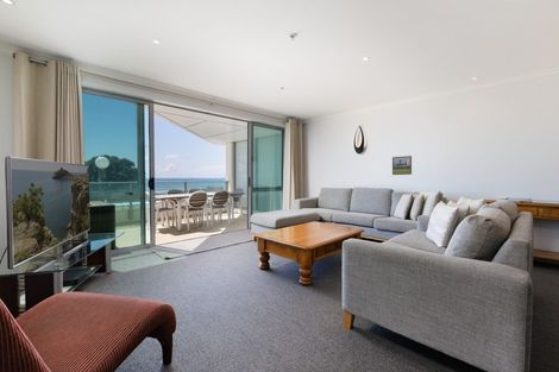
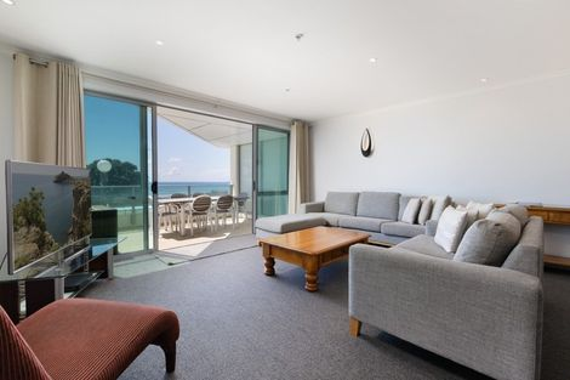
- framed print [391,155,413,176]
